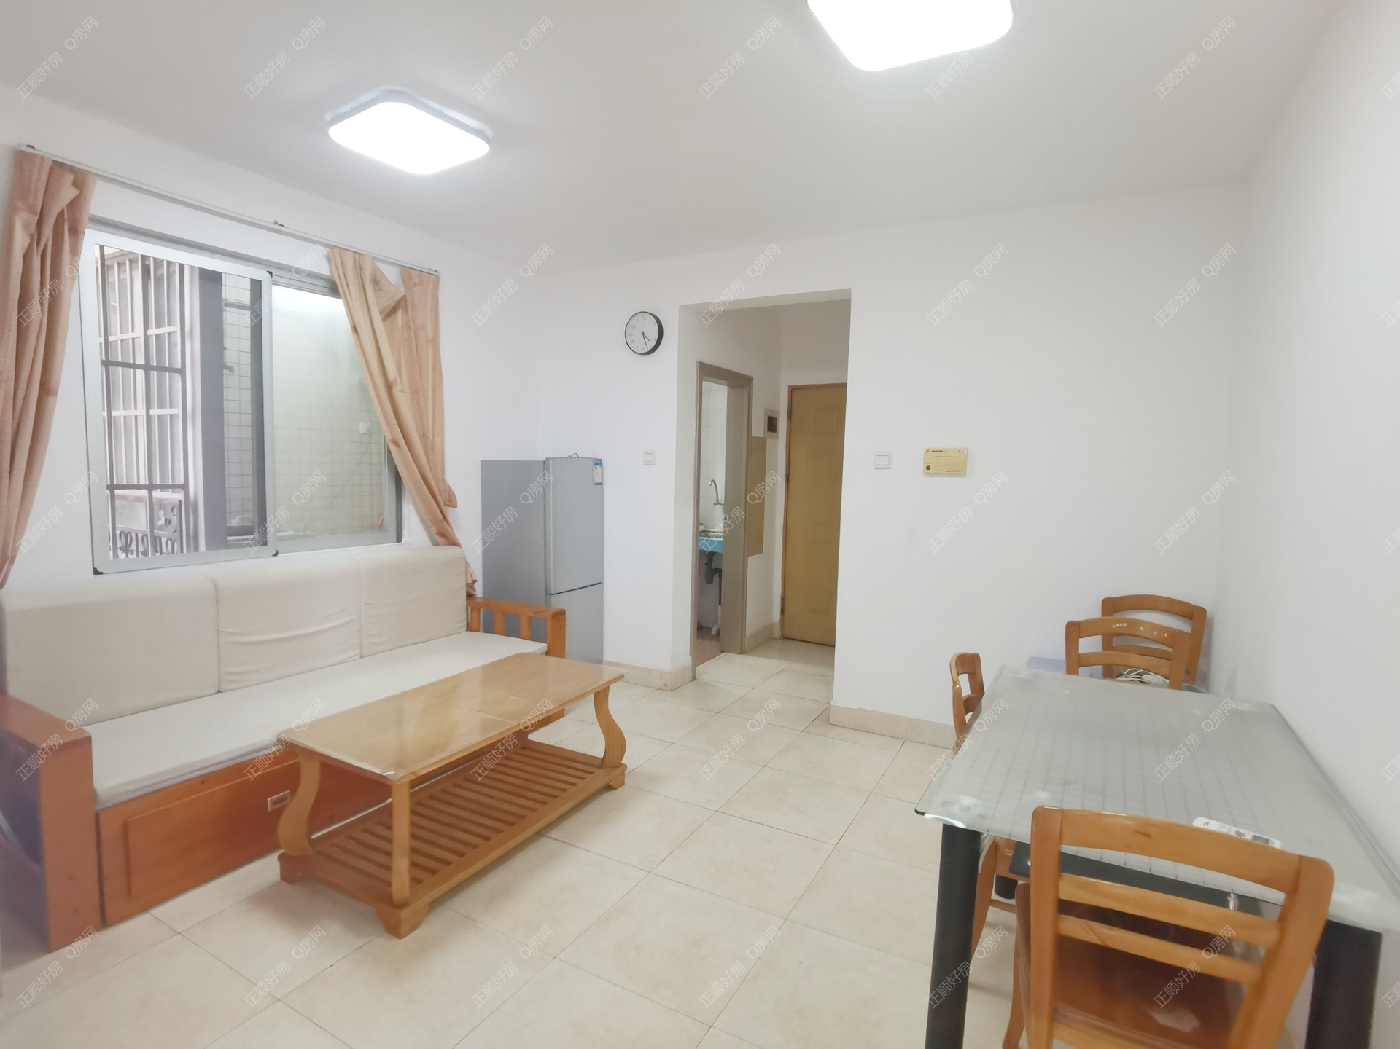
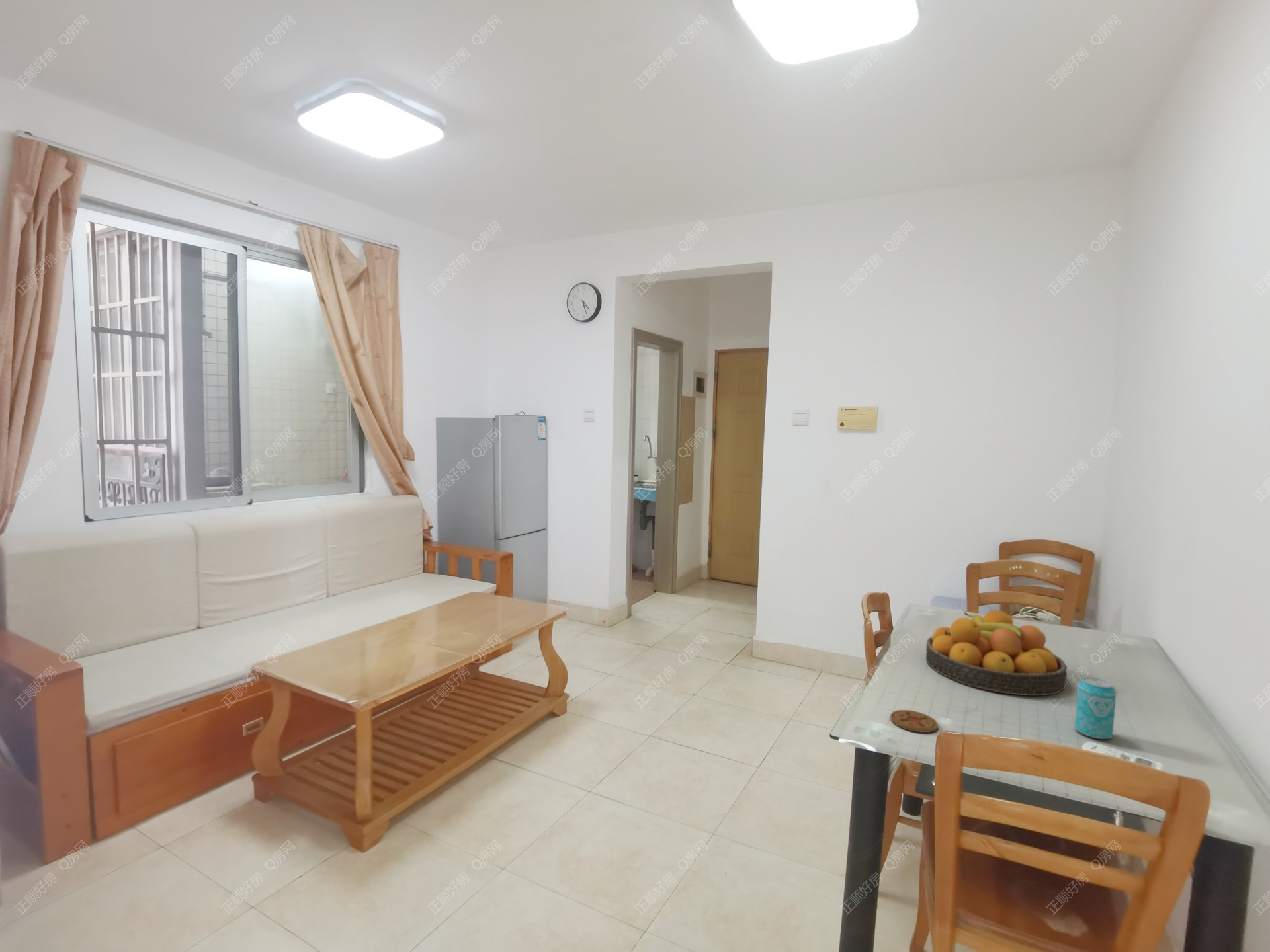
+ coaster [890,709,939,733]
+ fruit bowl [925,610,1068,697]
+ beverage can [1074,676,1117,740]
